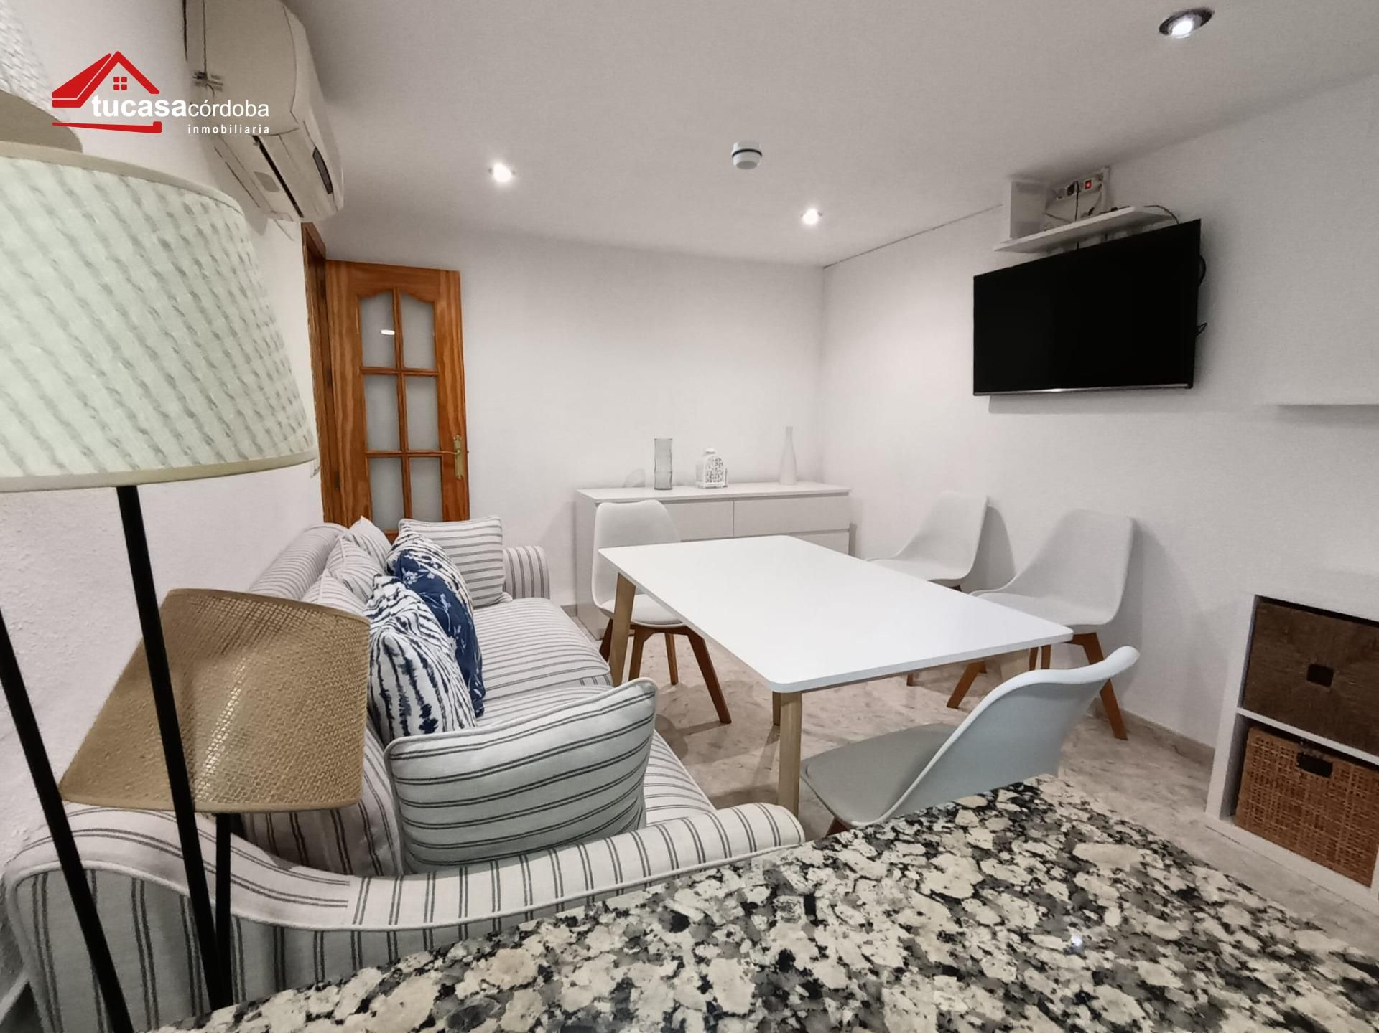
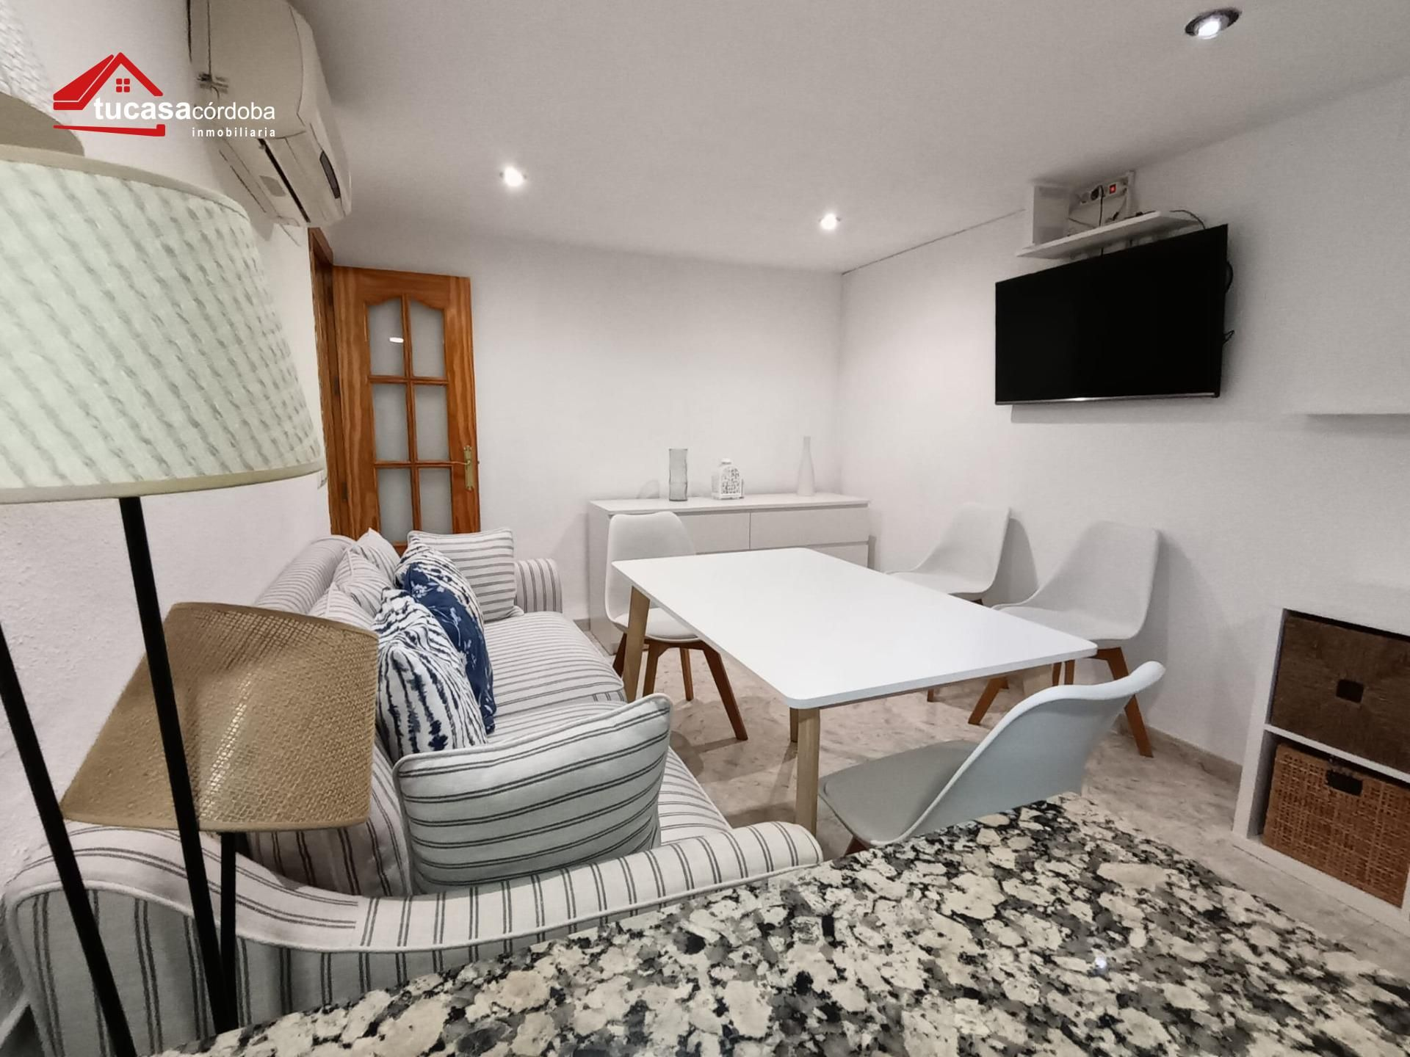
- smoke detector [731,139,763,170]
